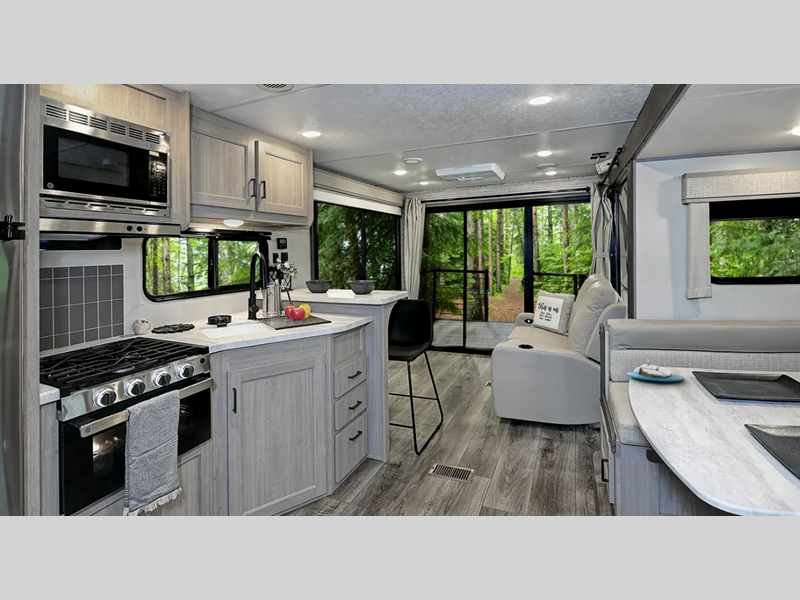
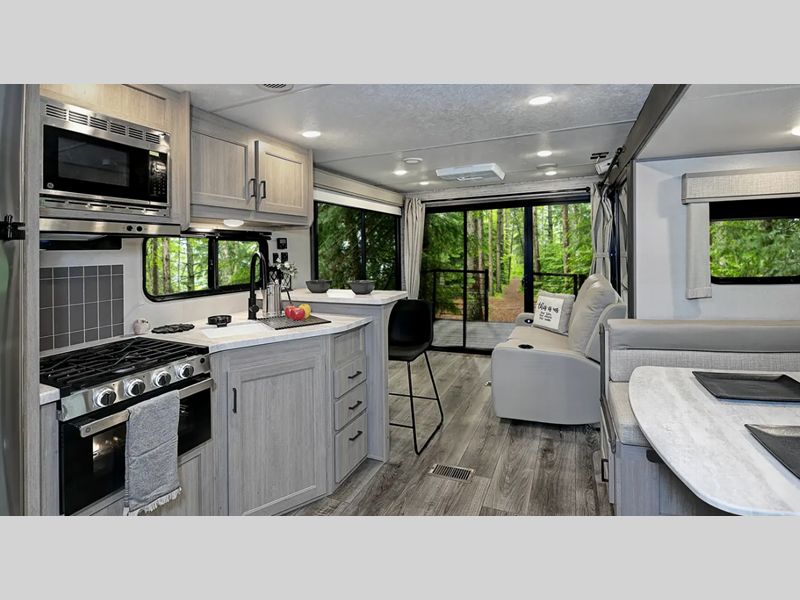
- candle [626,359,685,382]
